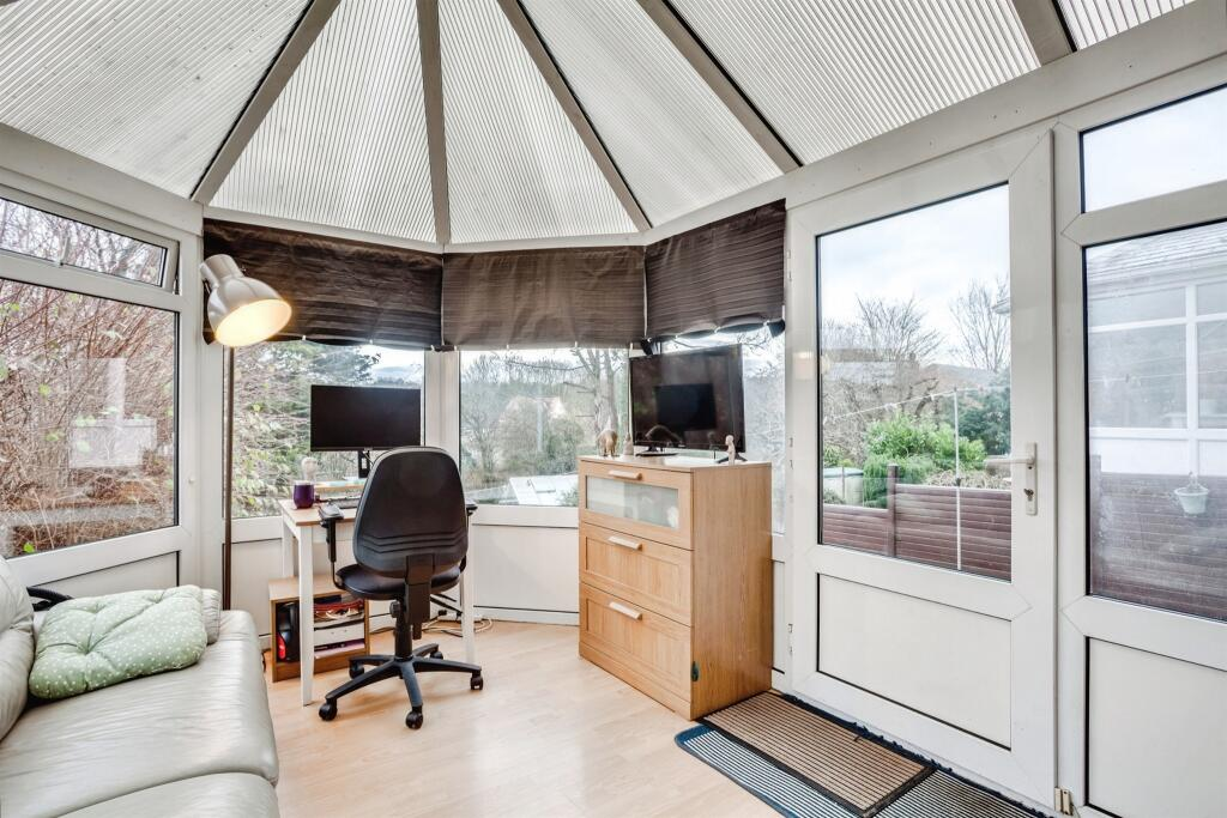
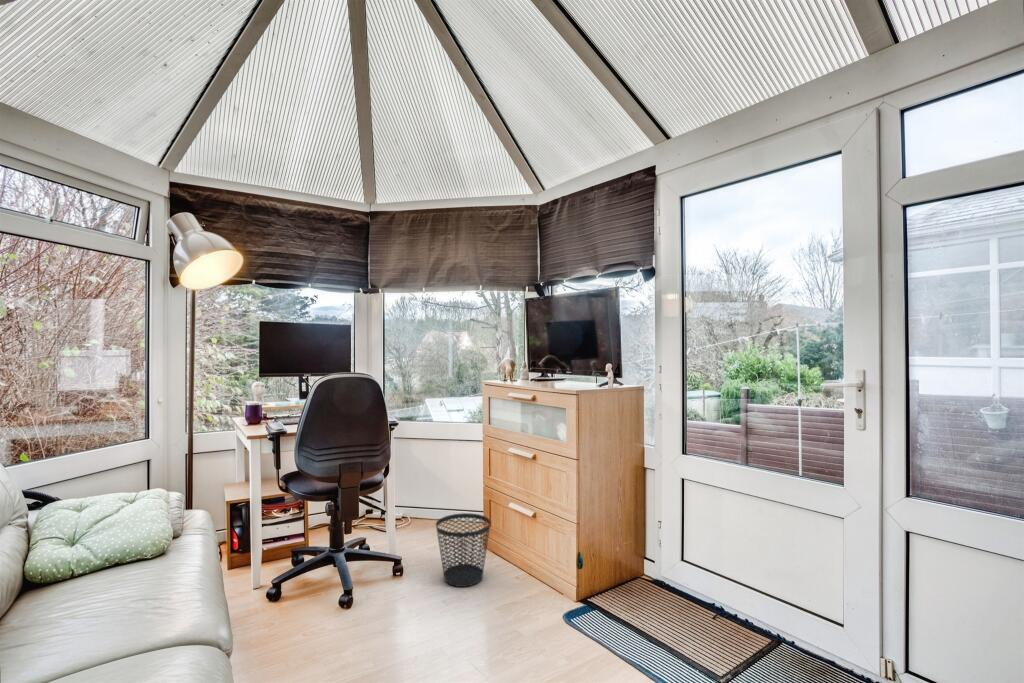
+ wastebasket [435,512,492,588]
